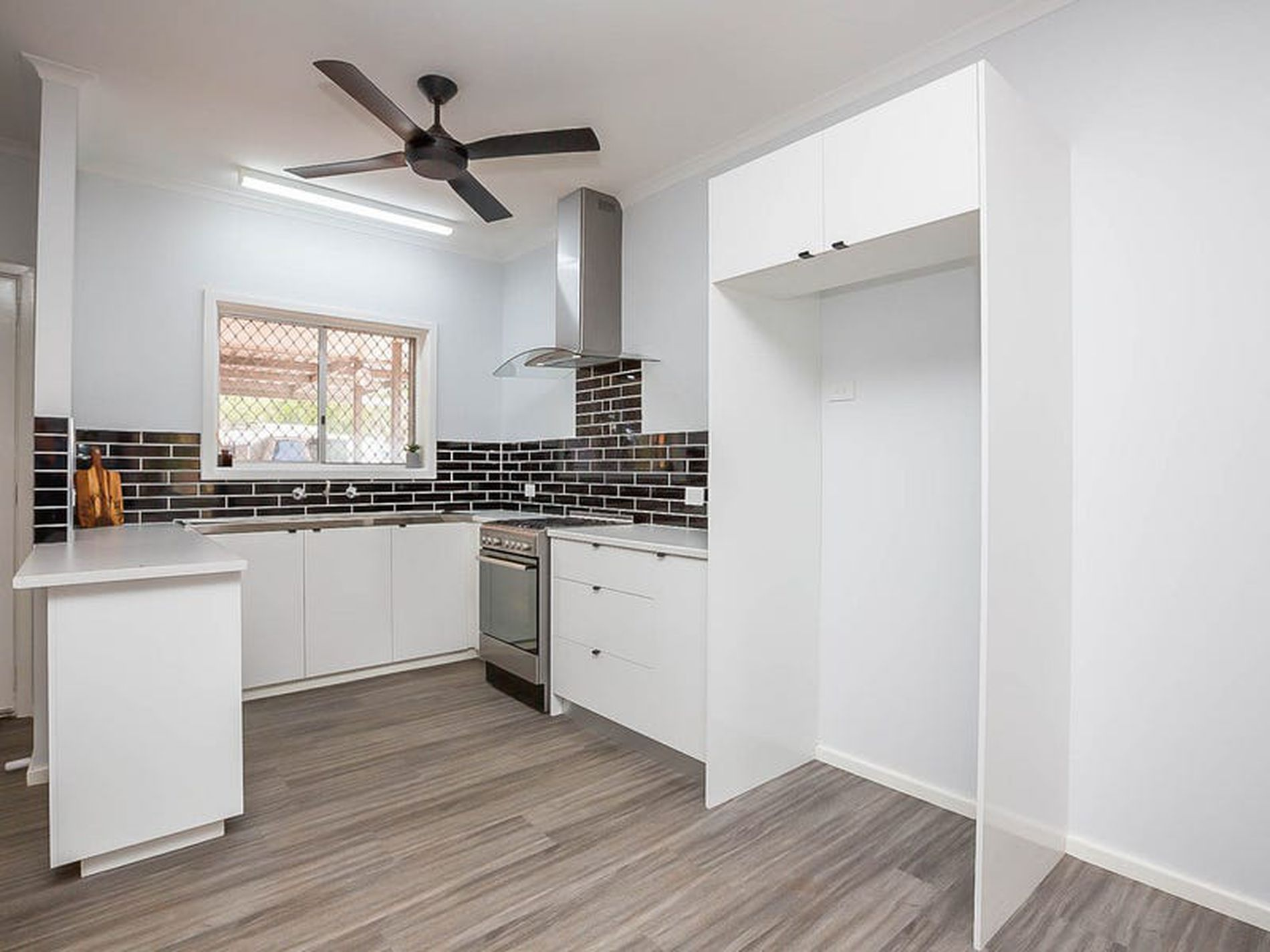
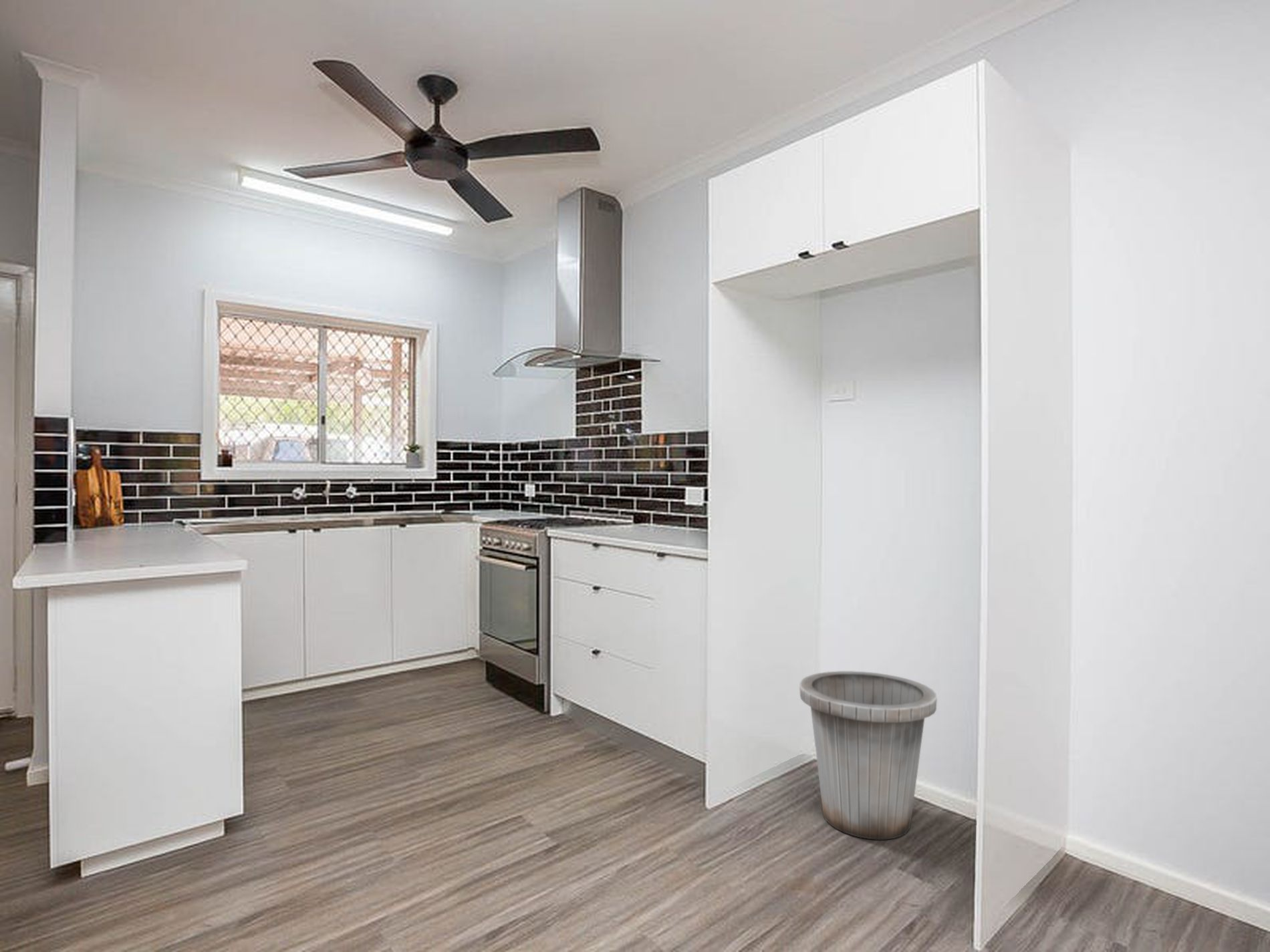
+ trash can [799,670,938,840]
